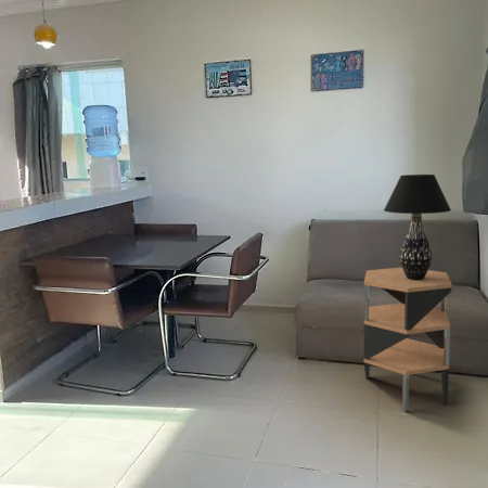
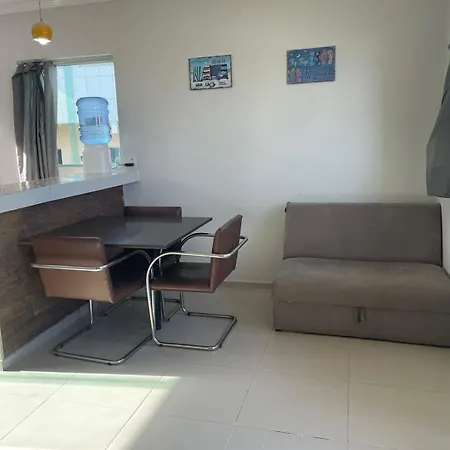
- table lamp [383,174,452,280]
- side table [363,267,452,412]
